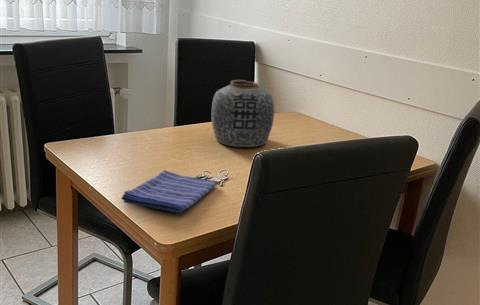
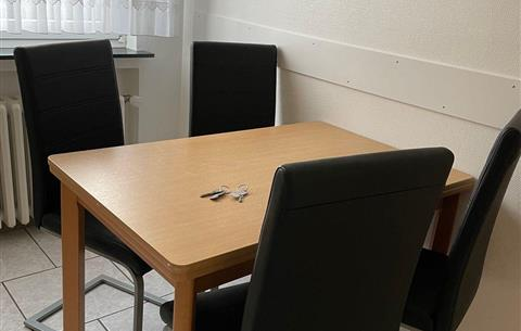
- vase [210,79,275,148]
- dish towel [120,169,219,214]
